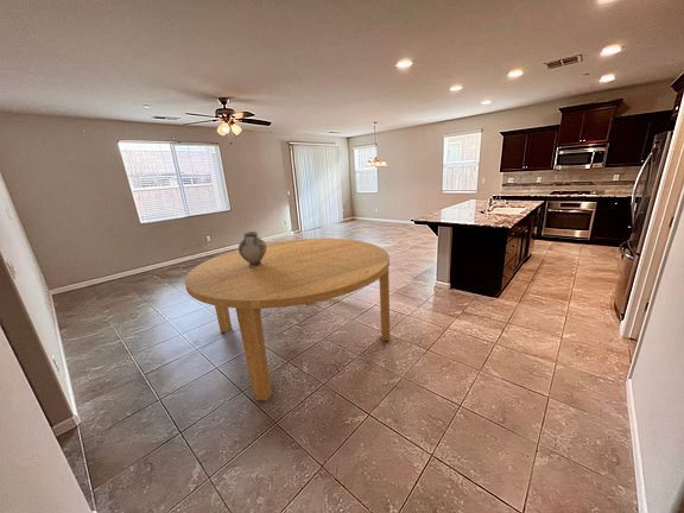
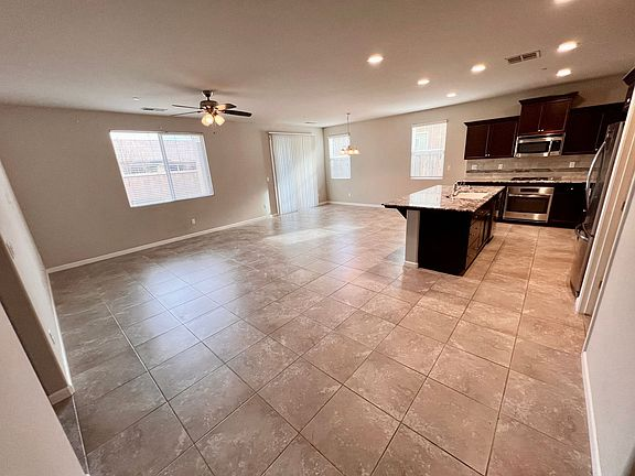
- ceramic jug [238,230,267,267]
- dining table [184,238,392,403]
